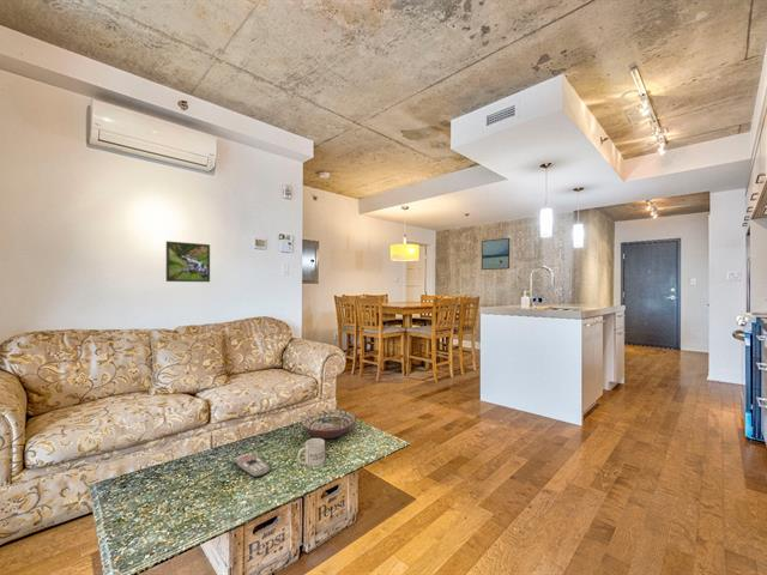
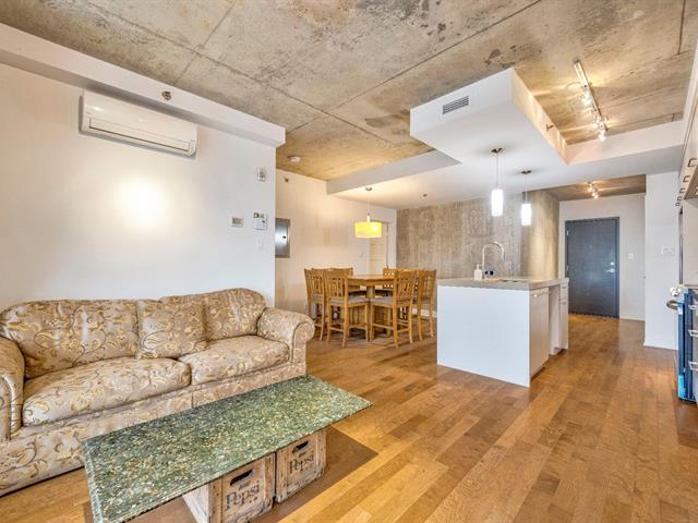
- remote control [232,452,271,478]
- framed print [165,240,211,283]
- mug [296,437,326,468]
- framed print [481,237,511,271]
- decorative bowl [300,408,357,440]
